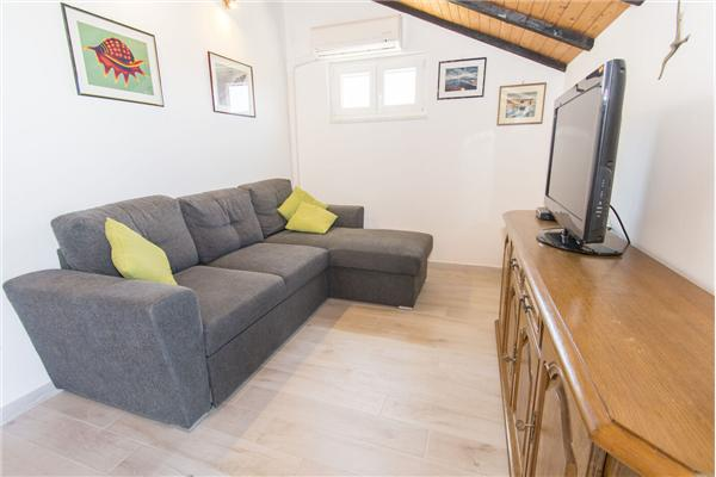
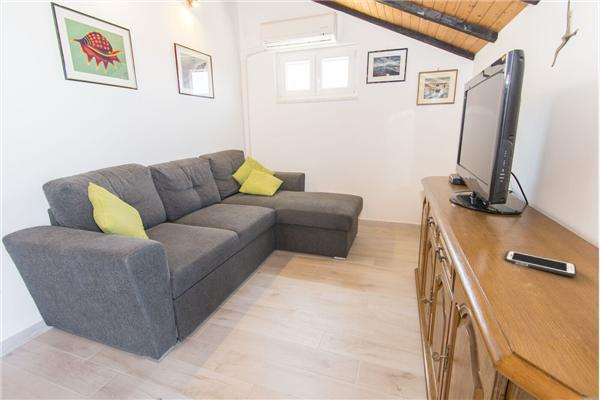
+ cell phone [504,250,577,278]
